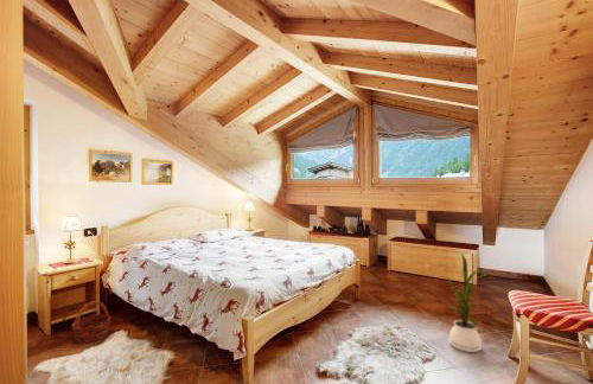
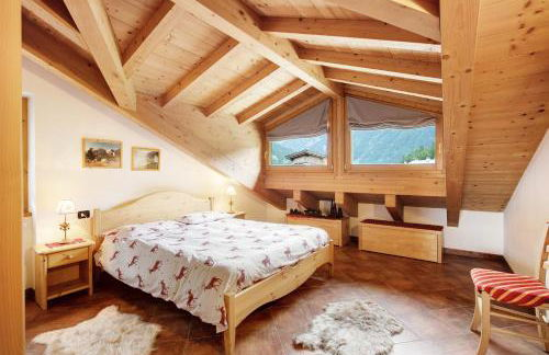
- basket [70,300,113,345]
- house plant [444,252,485,353]
